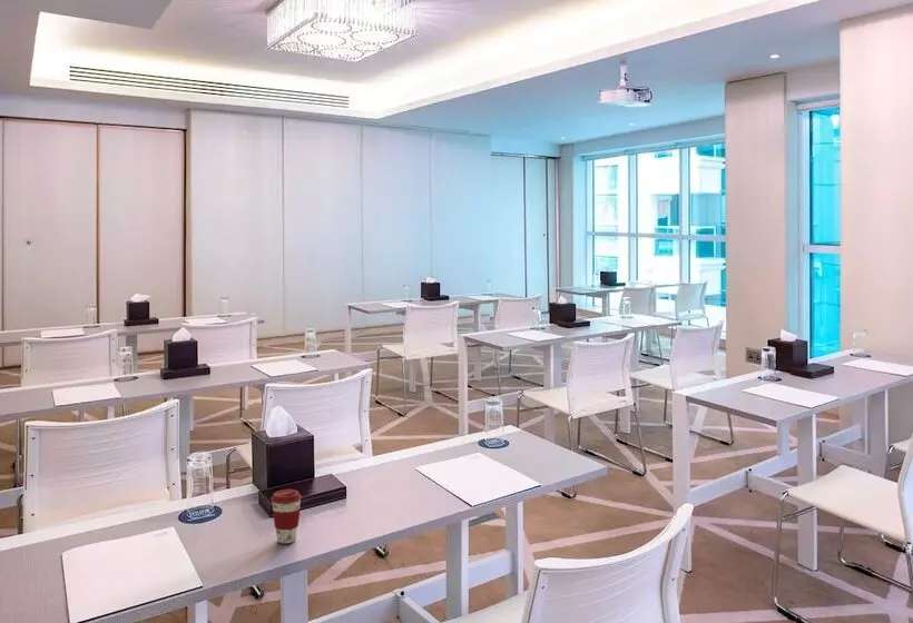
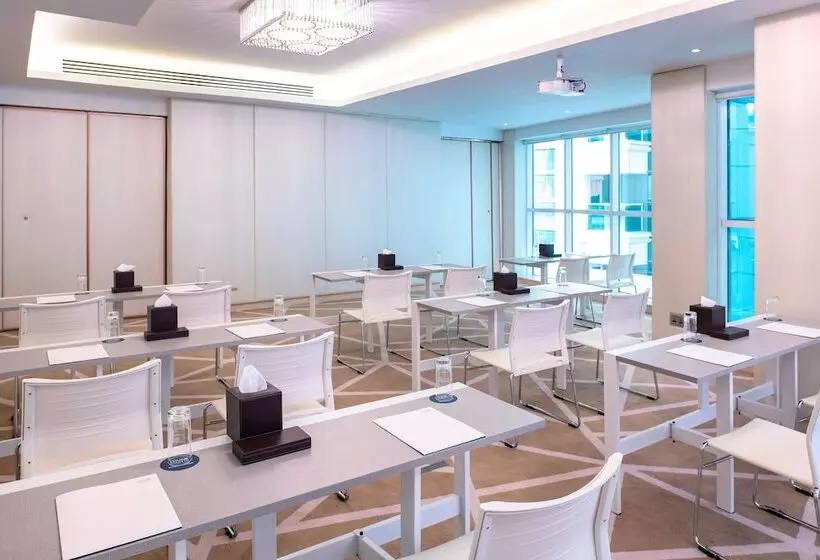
- coffee cup [269,488,303,544]
